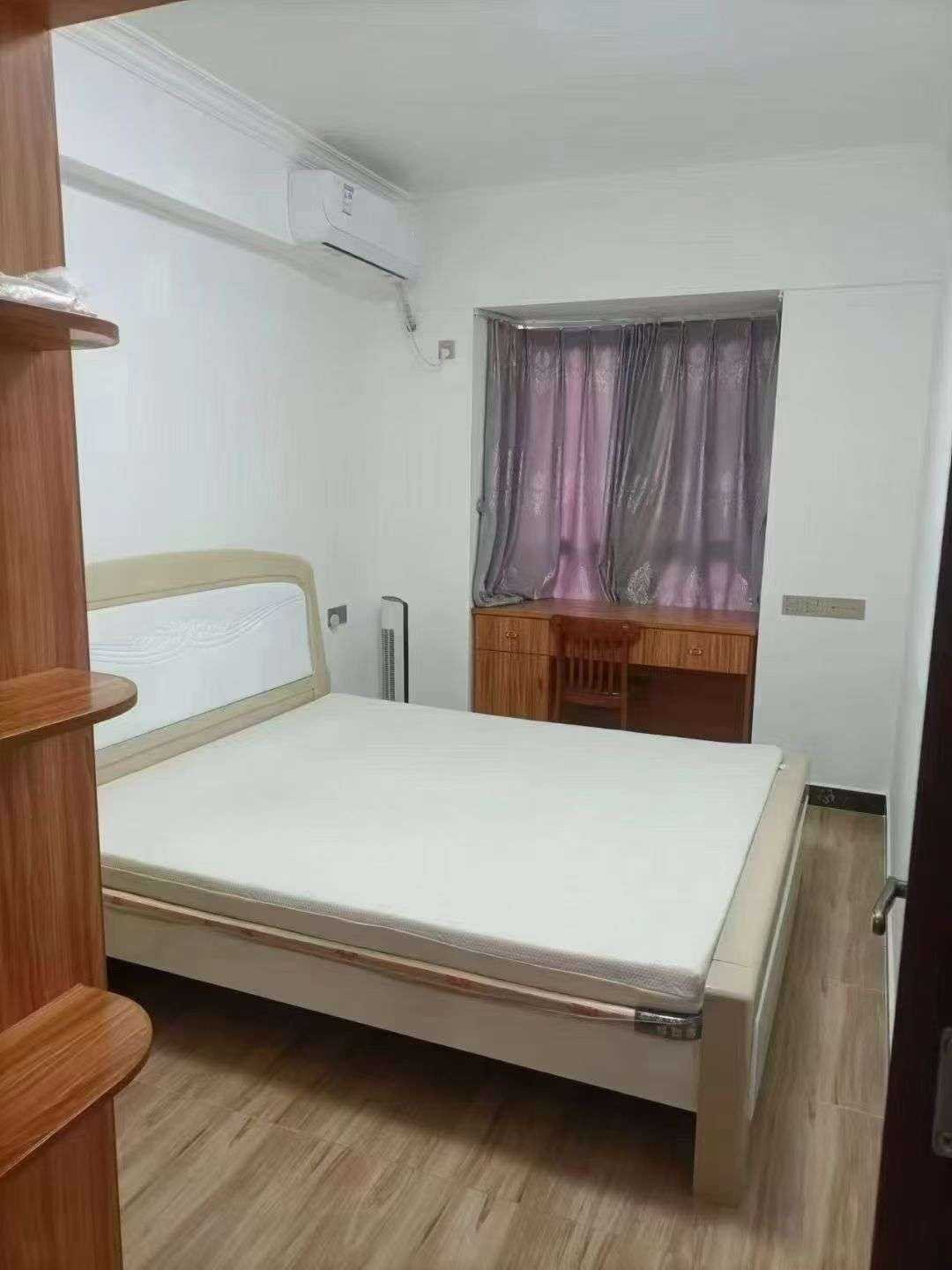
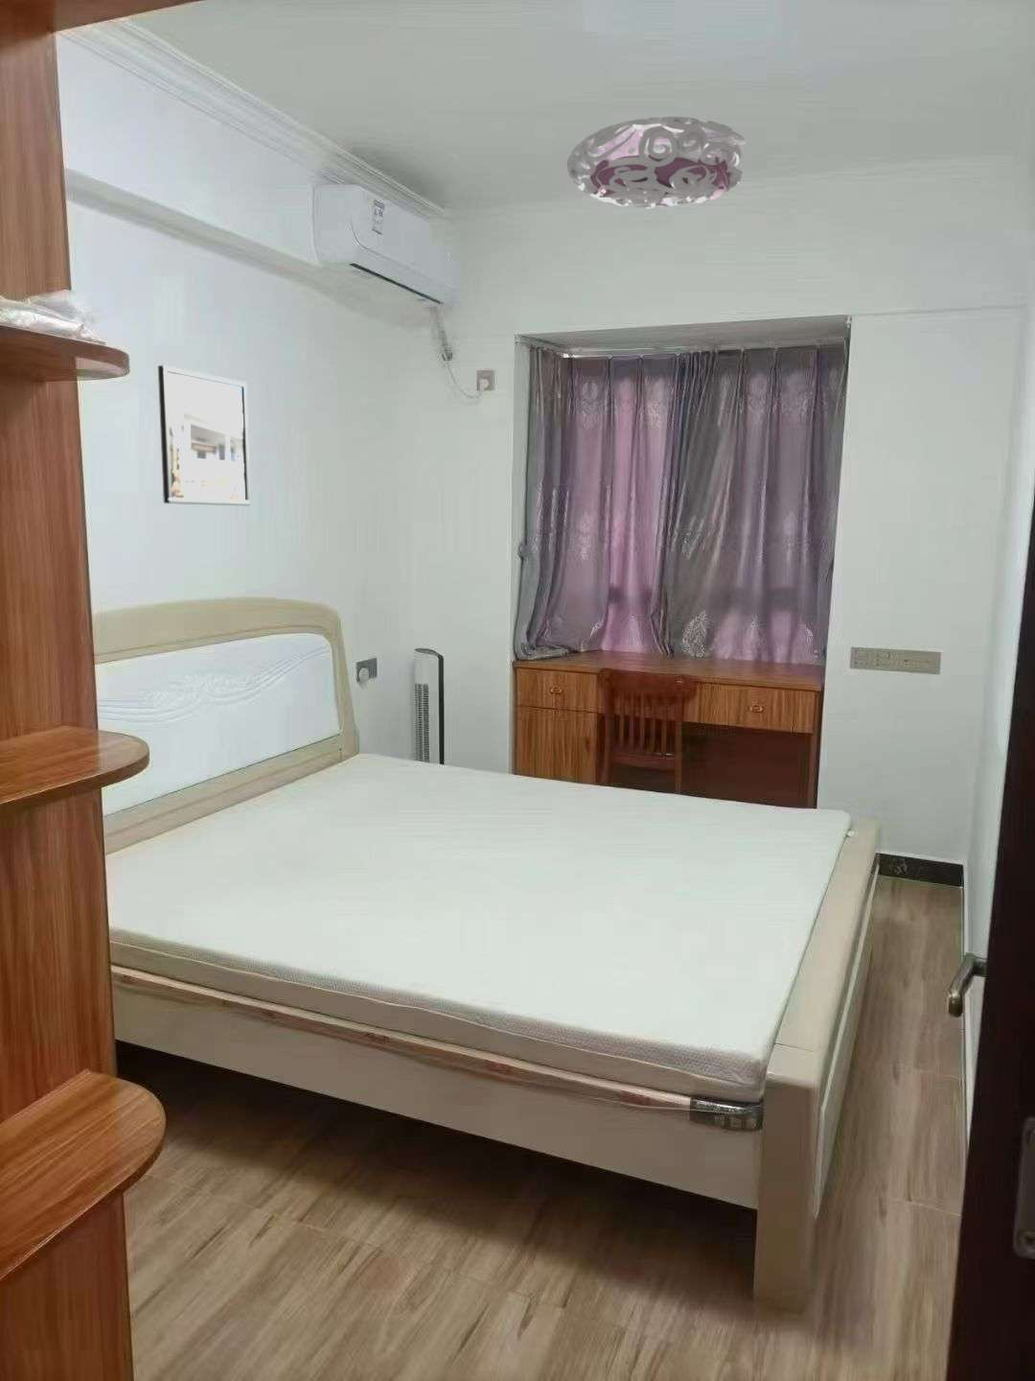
+ ceiling light [566,116,748,210]
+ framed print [158,364,251,507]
